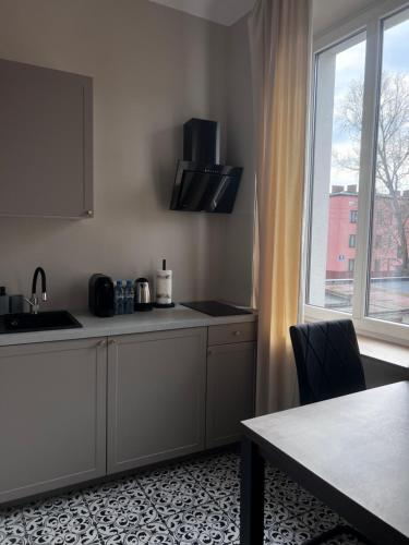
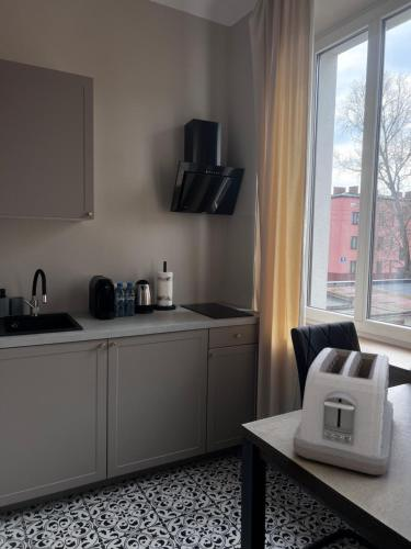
+ toaster [292,347,395,475]
